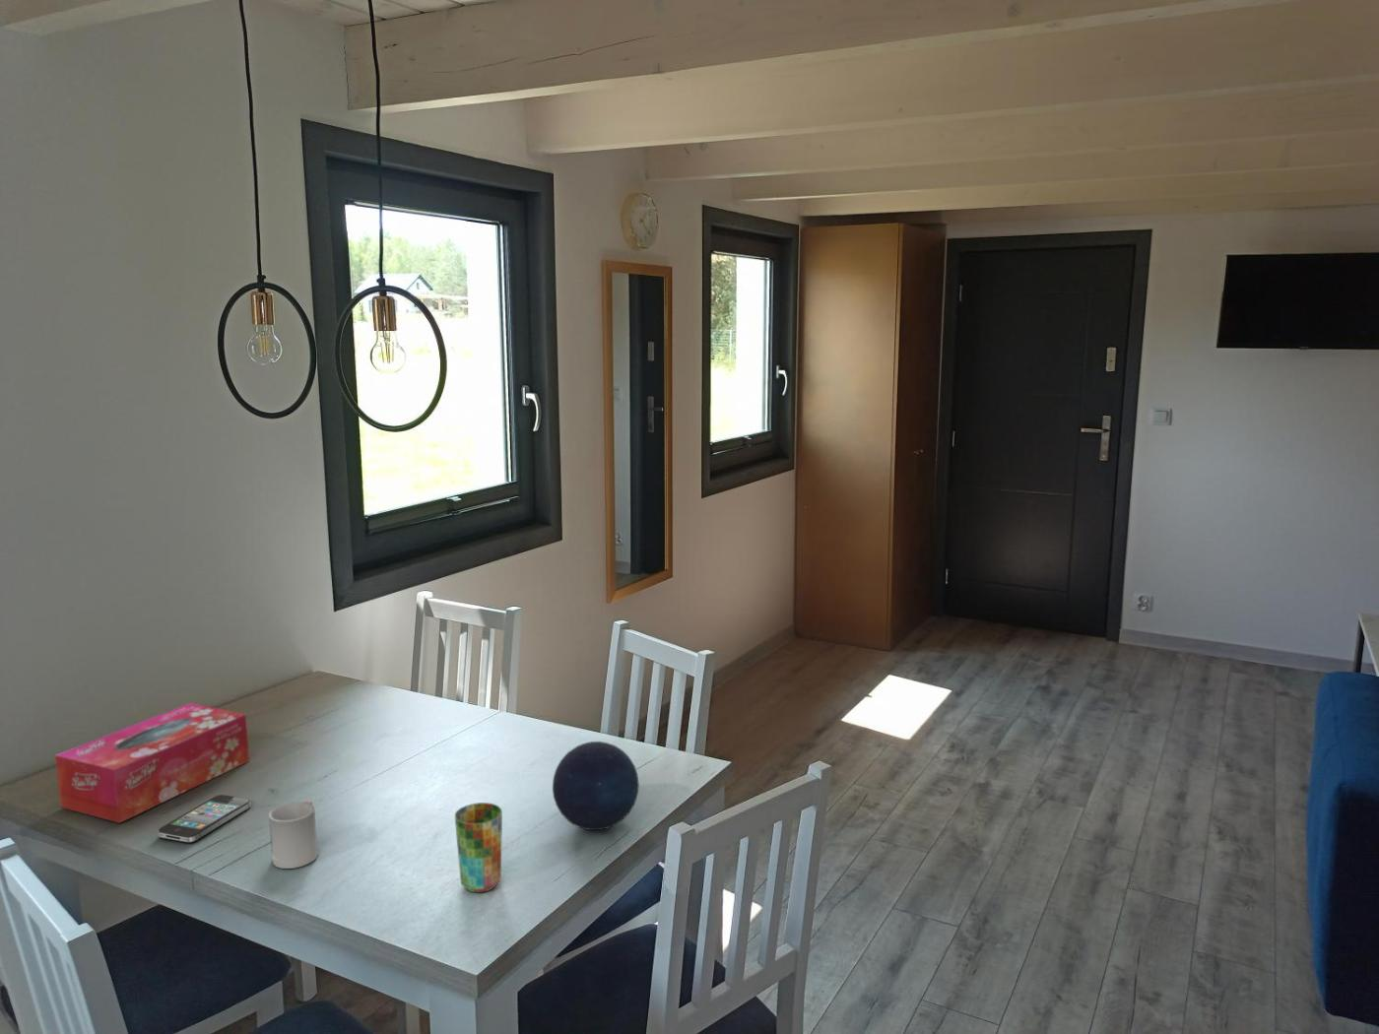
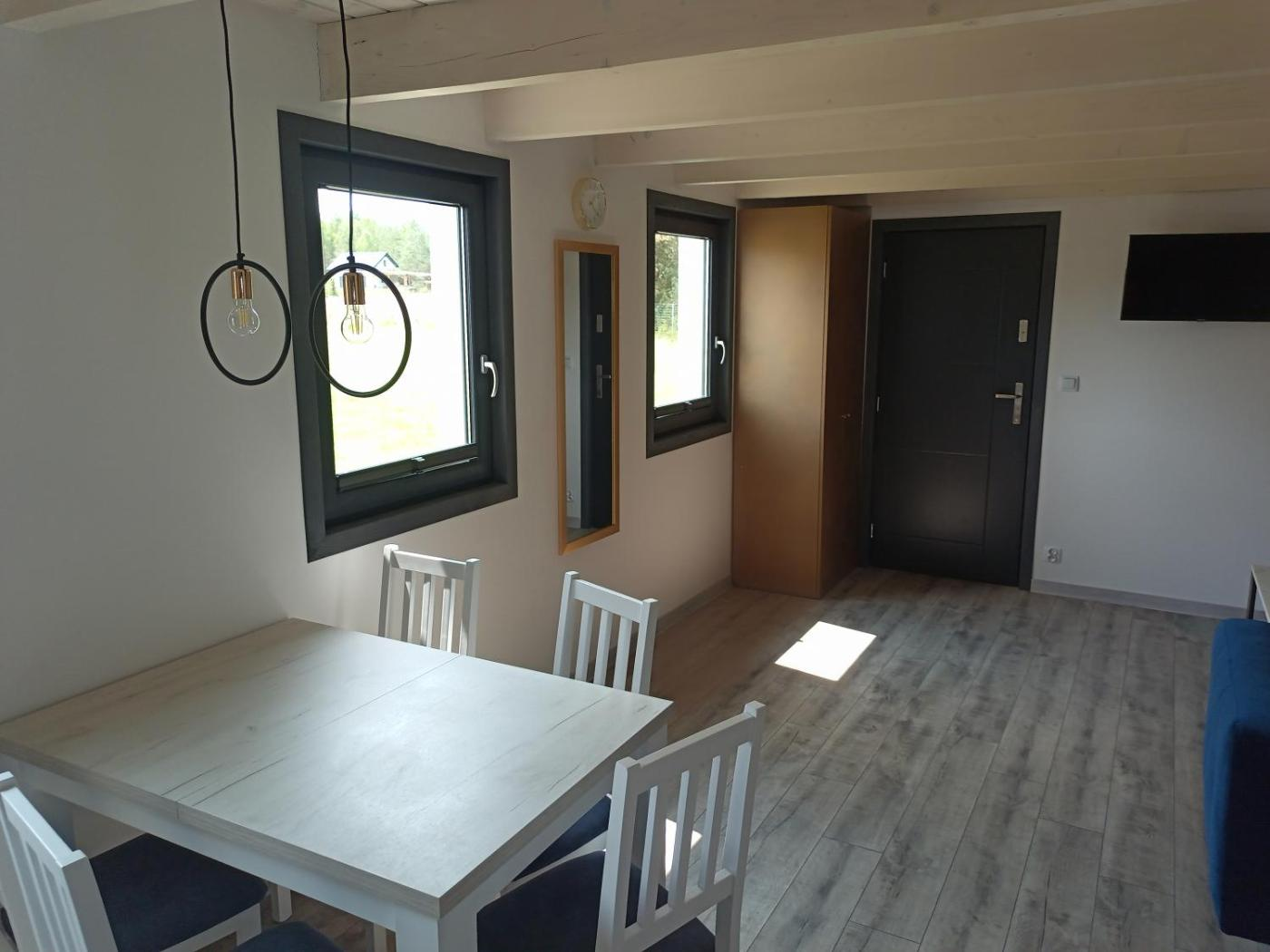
- smartphone [157,794,252,844]
- decorative orb [552,741,641,831]
- cup [268,799,319,870]
- tissue box [54,702,250,824]
- cup [454,802,504,893]
